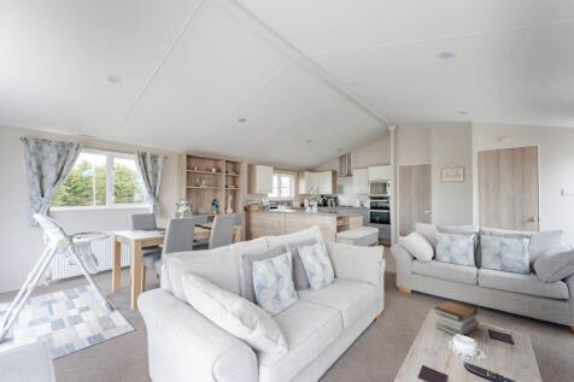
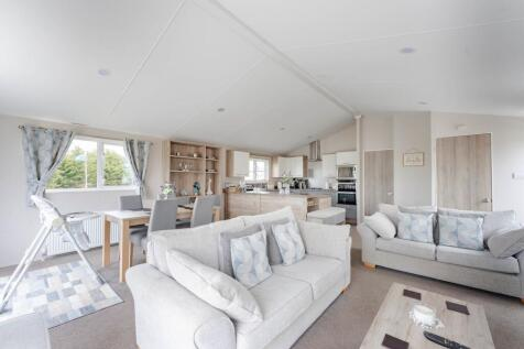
- book stack [433,299,480,336]
